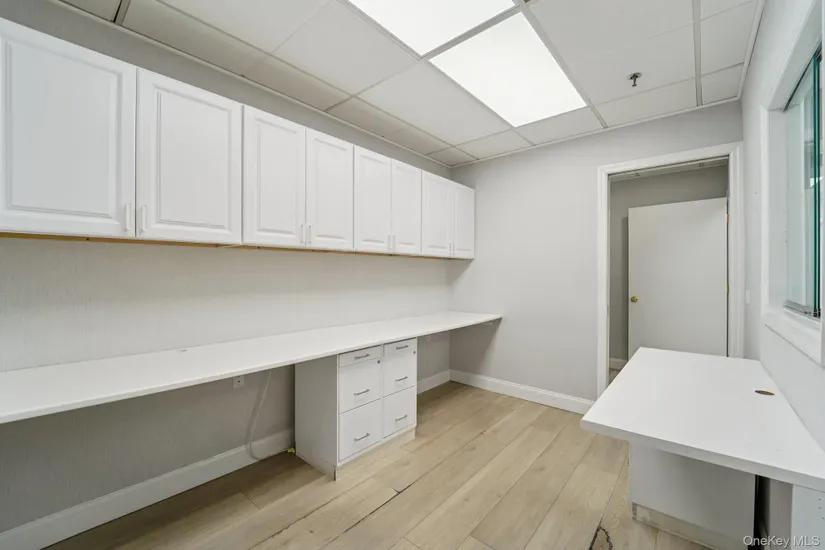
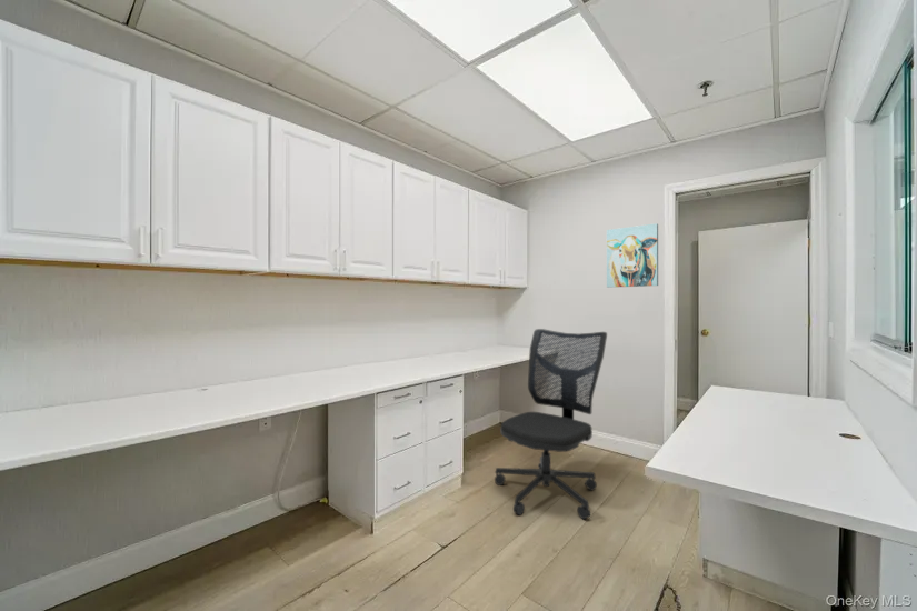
+ office chair [494,328,608,520]
+ wall art [606,222,659,289]
